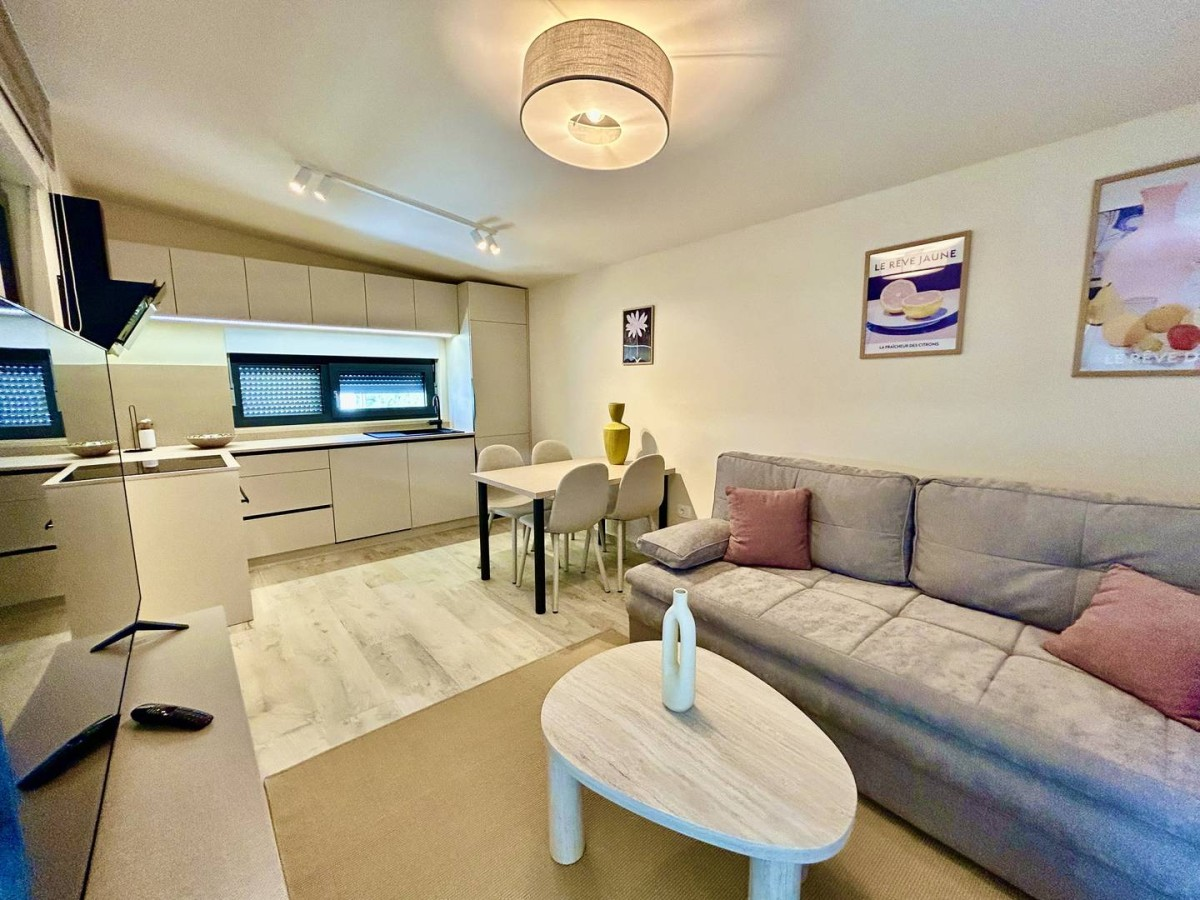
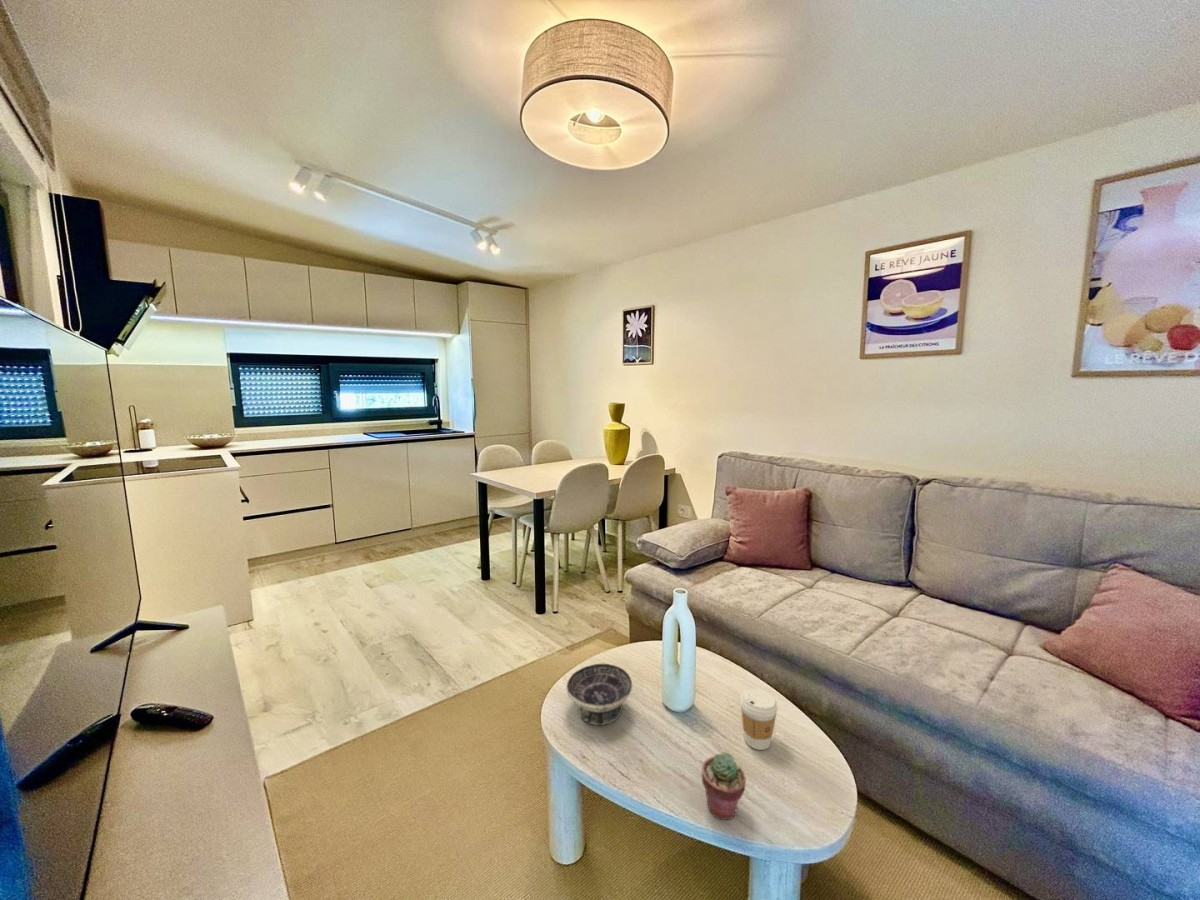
+ potted succulent [701,751,747,821]
+ coffee cup [739,688,779,751]
+ bowl [565,663,633,726]
